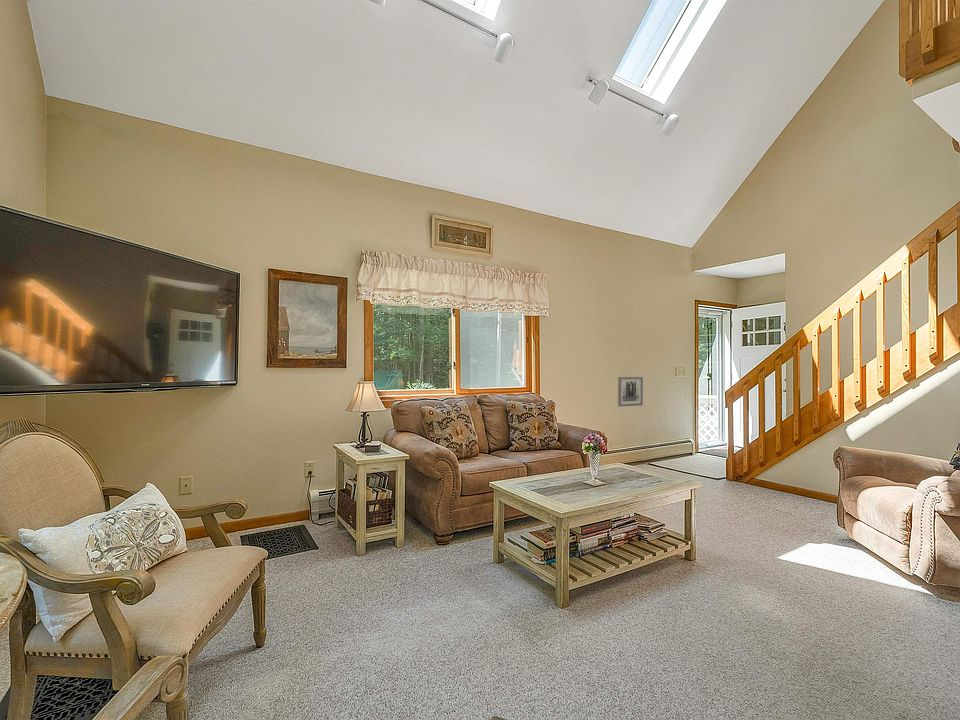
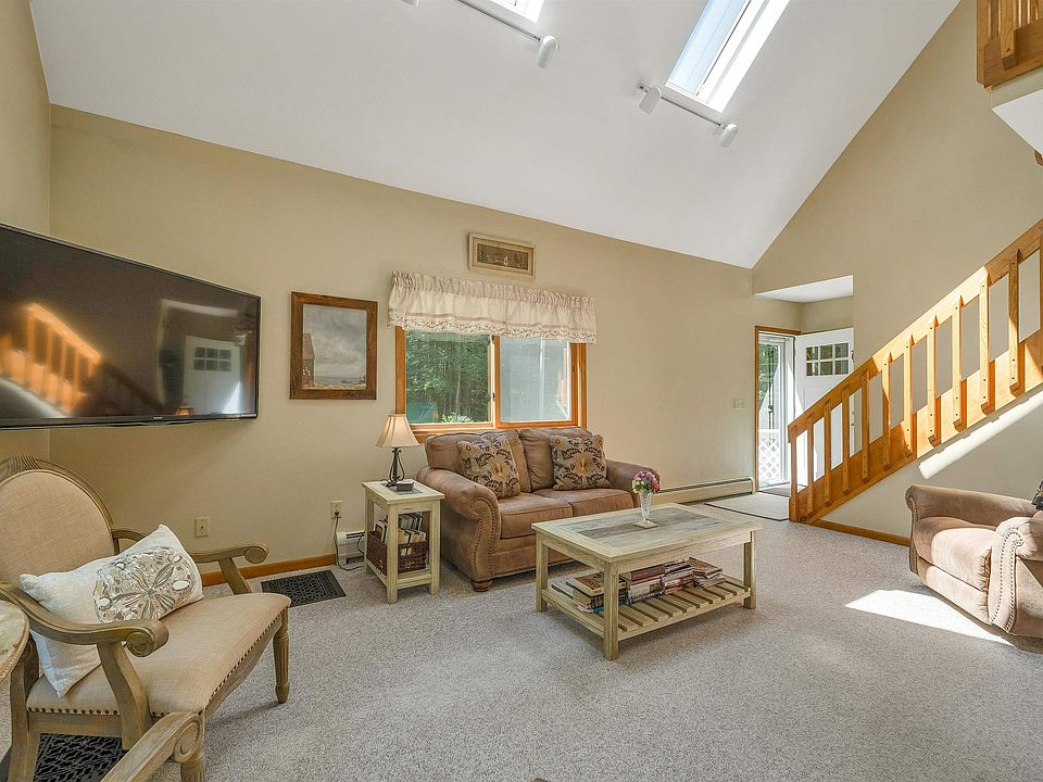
- wall art [617,376,644,408]
